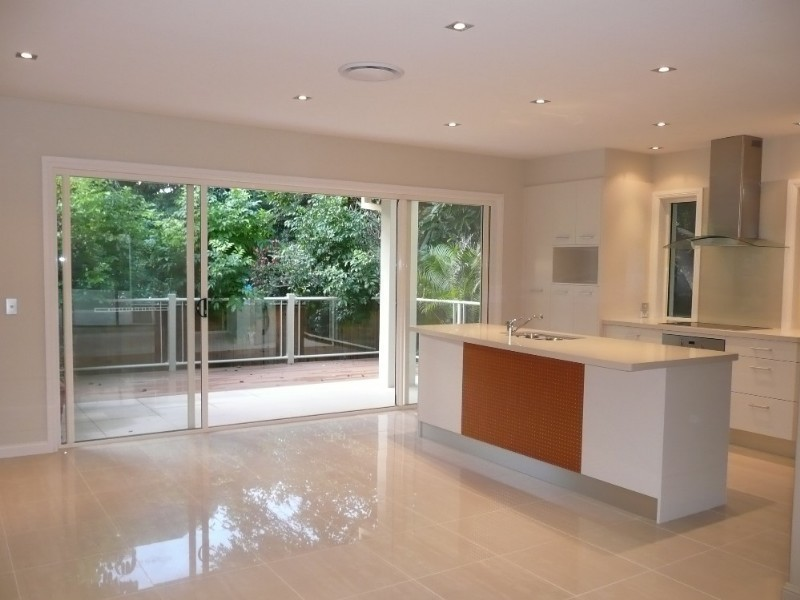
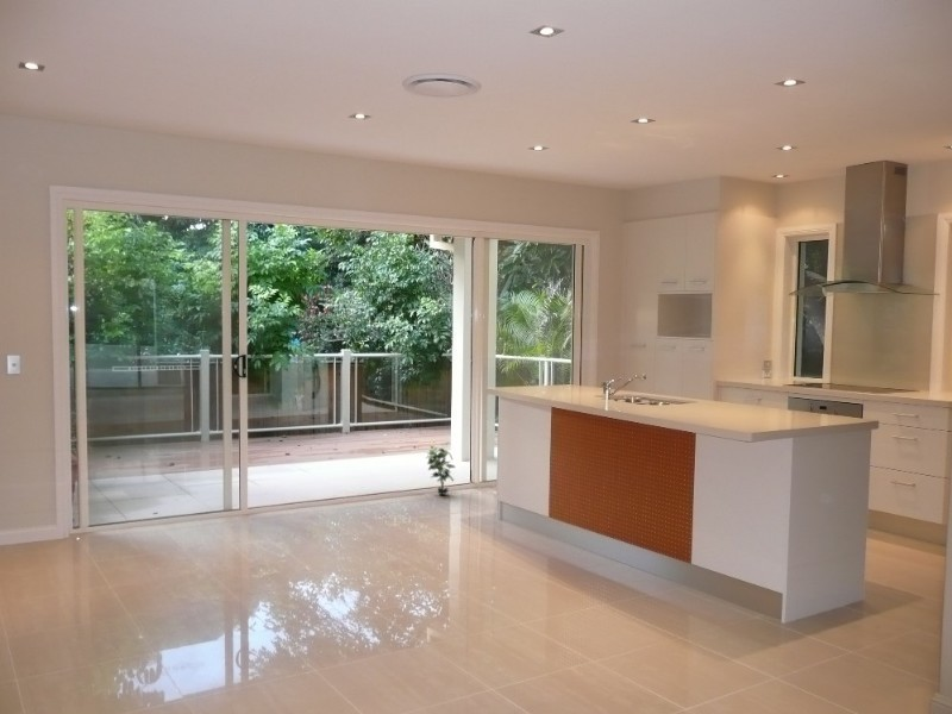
+ potted plant [425,440,457,495]
